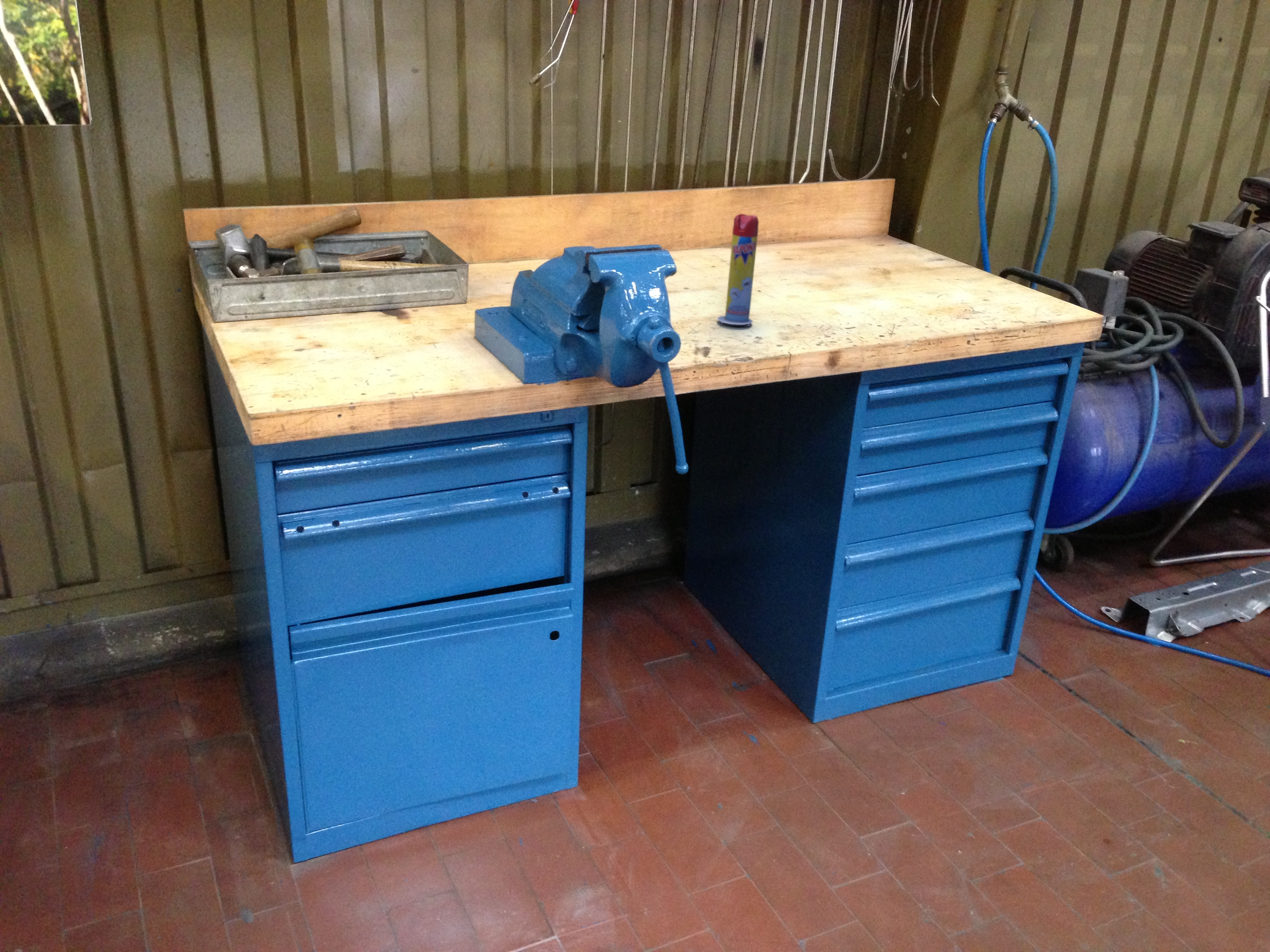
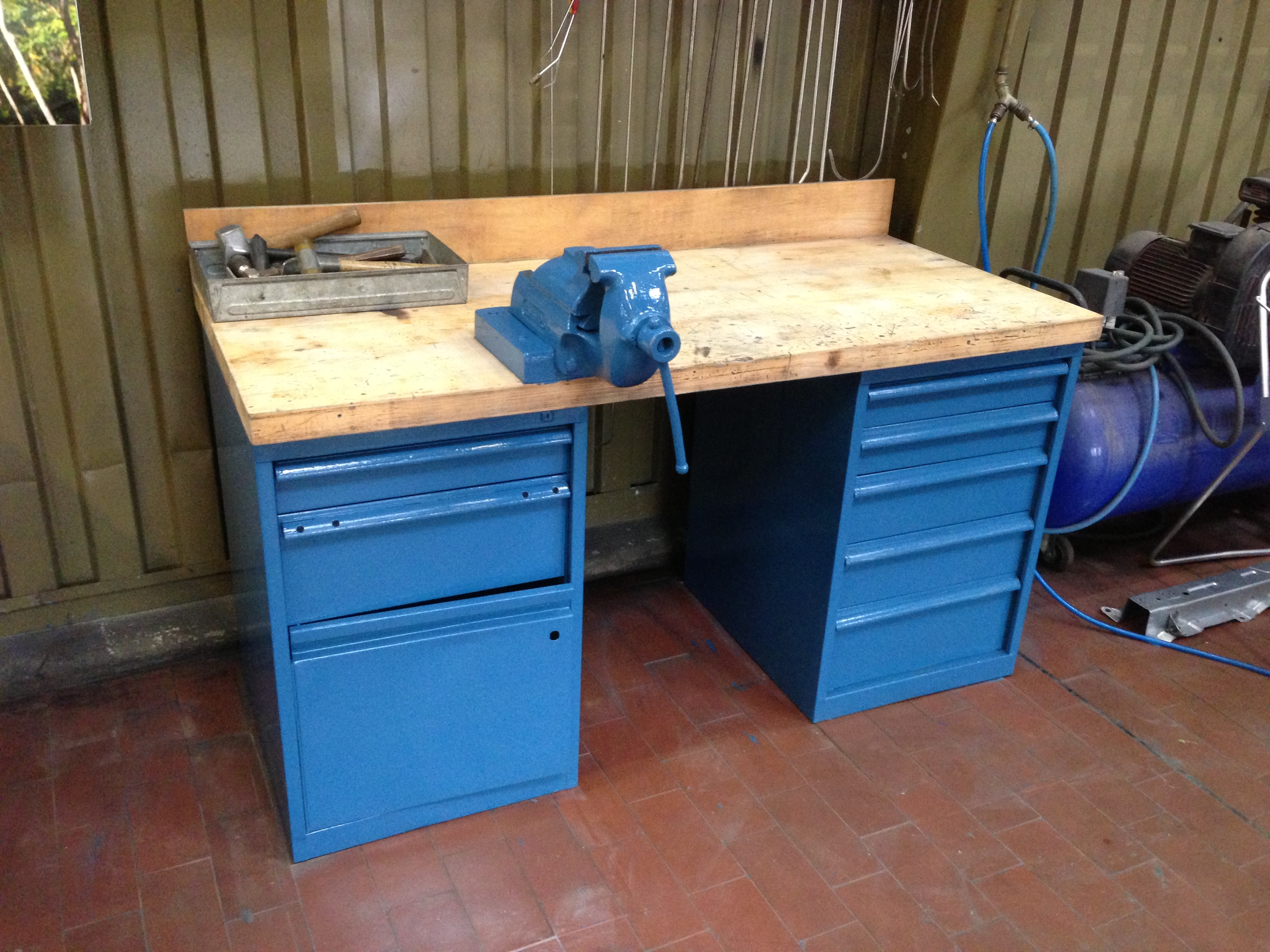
- spray can [717,214,759,326]
